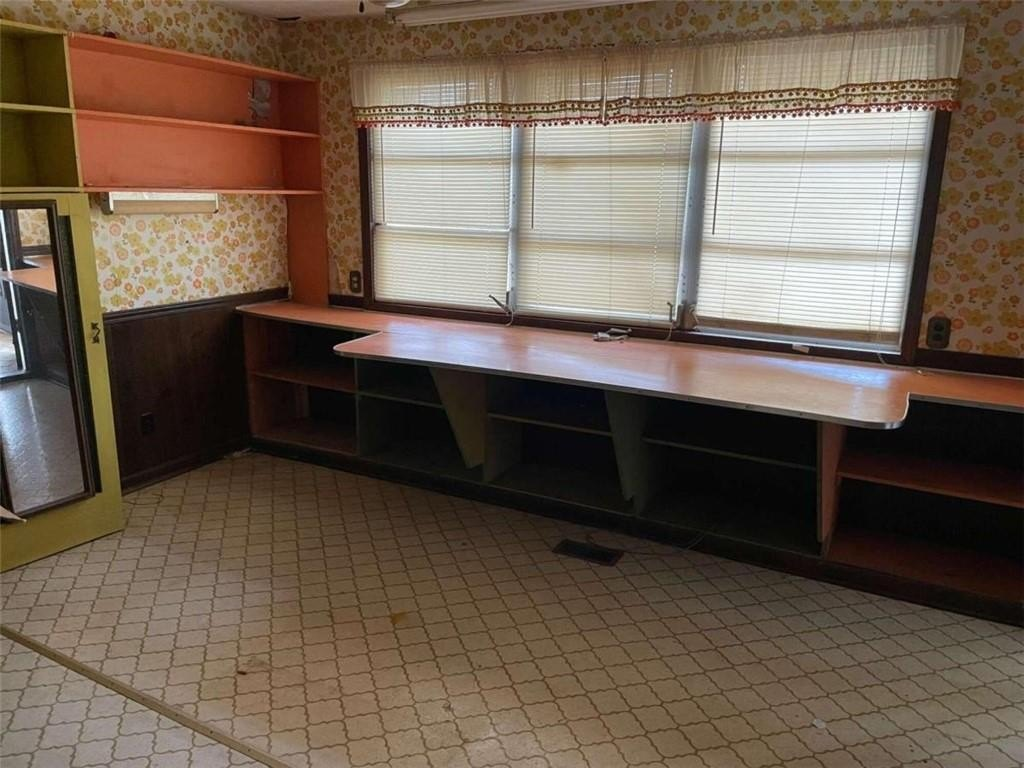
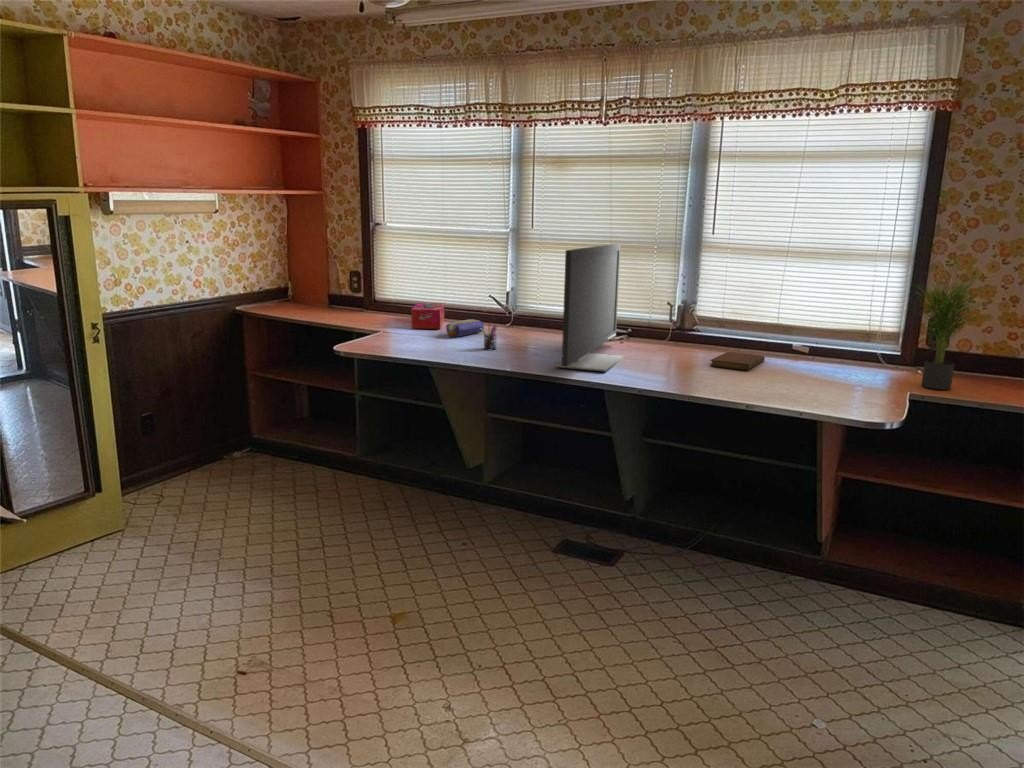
+ pencil case [445,318,485,338]
+ tissue box [410,302,445,330]
+ pen holder [480,322,498,351]
+ notebook [709,351,766,371]
+ potted plant [911,257,997,391]
+ monitor [554,243,625,373]
